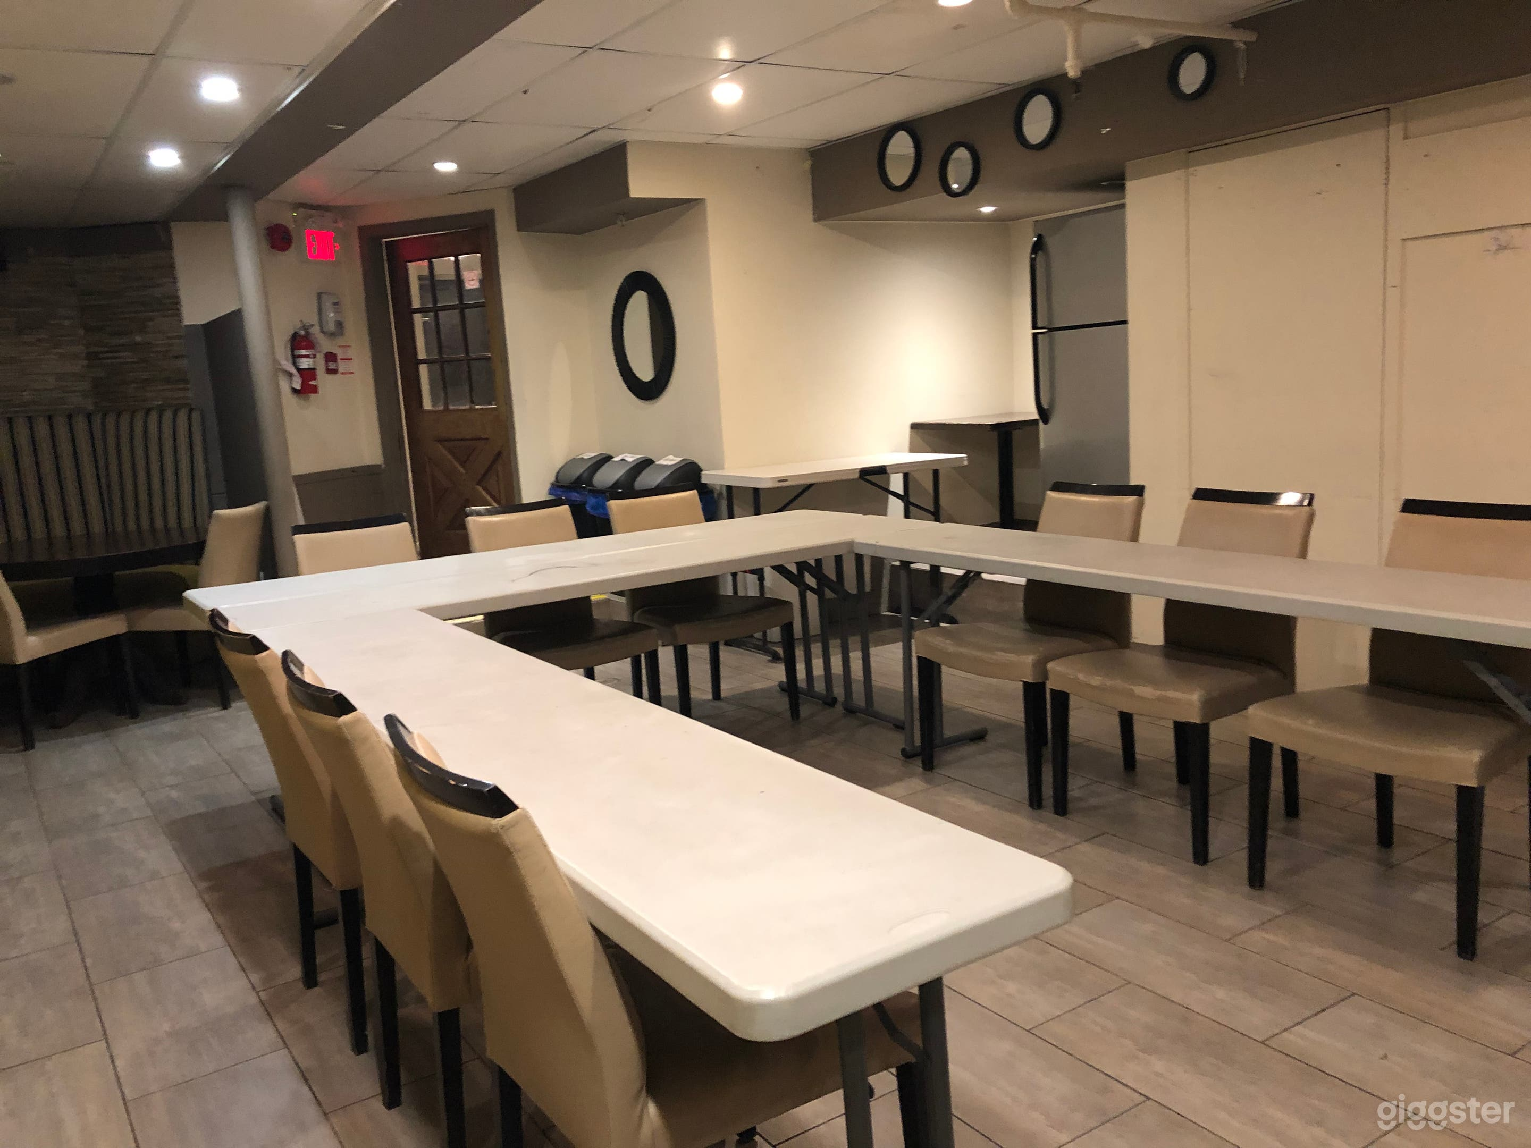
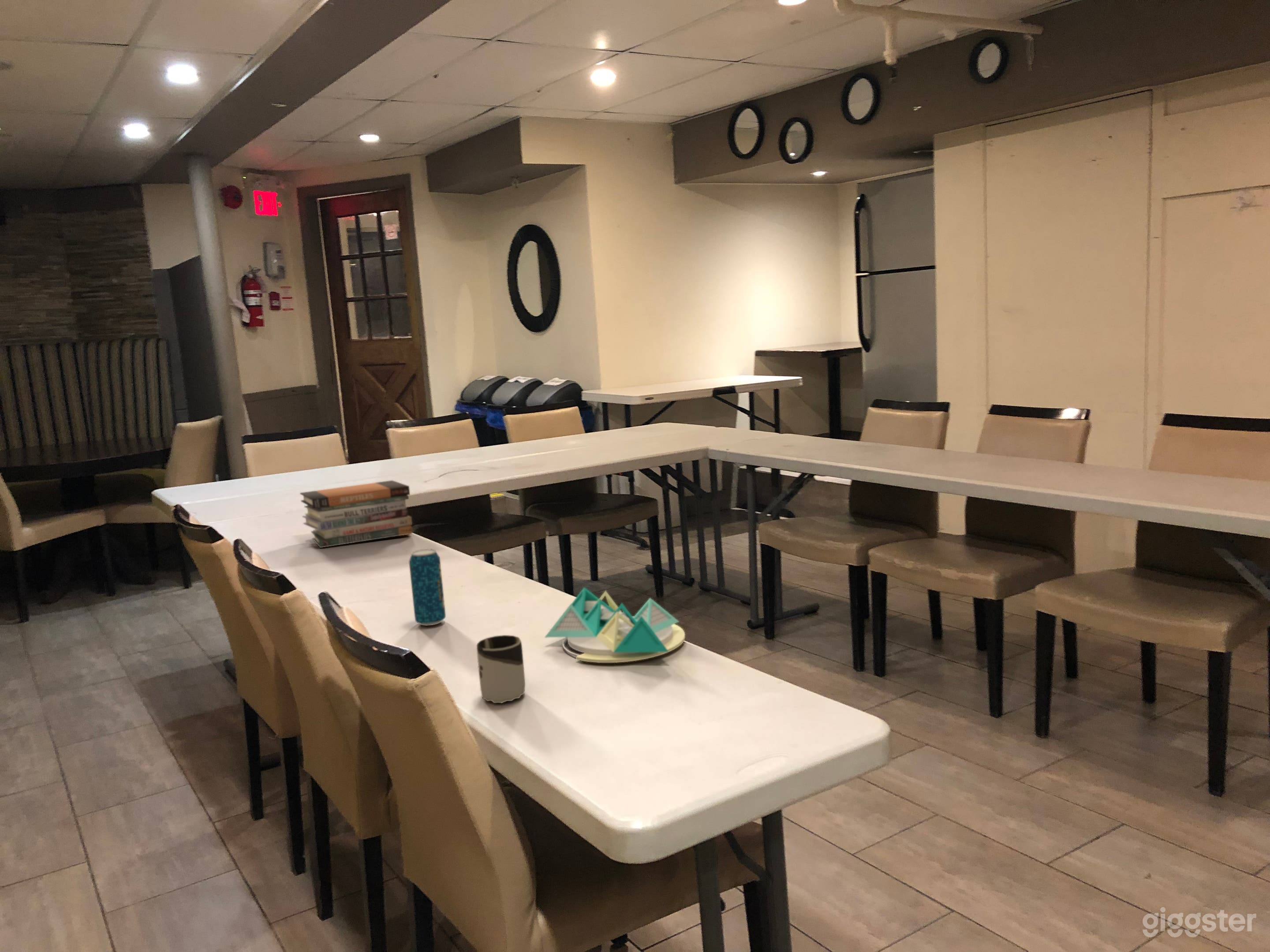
+ board game [544,587,686,663]
+ beverage can [408,549,446,626]
+ book stack [299,480,413,548]
+ cup [476,635,526,703]
